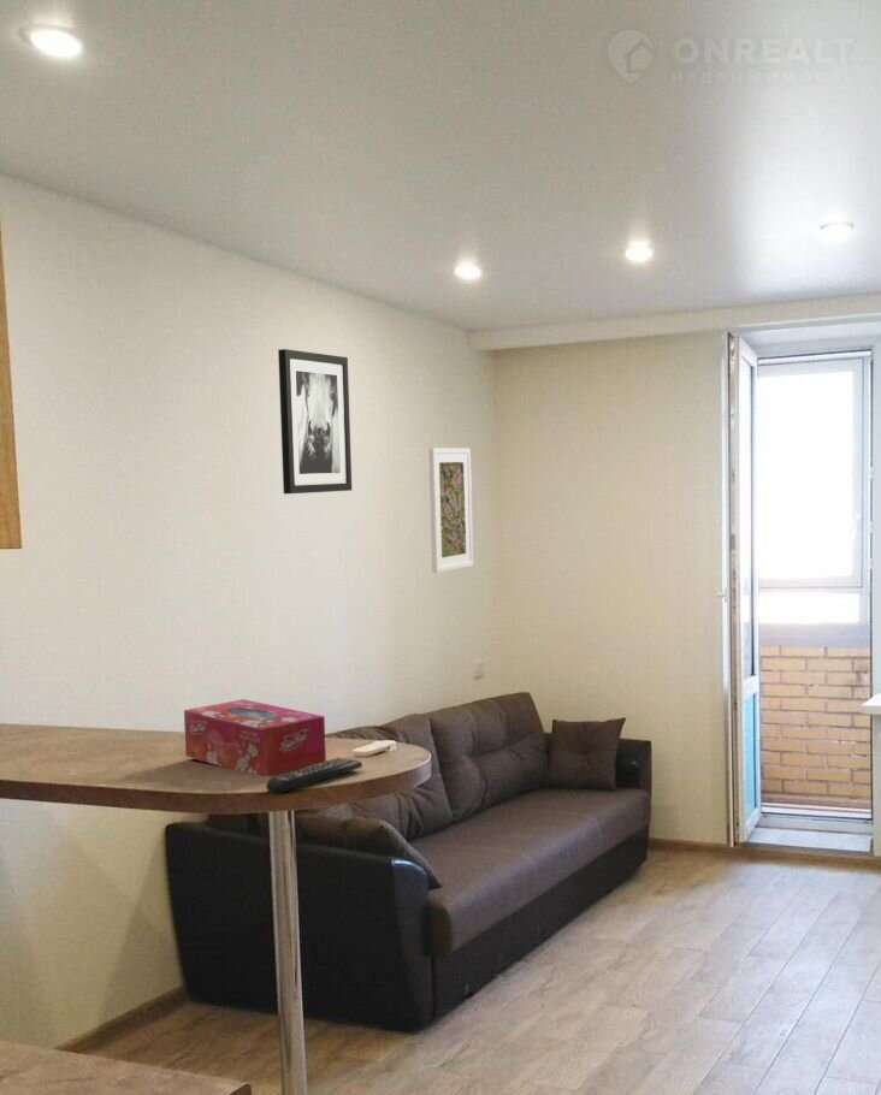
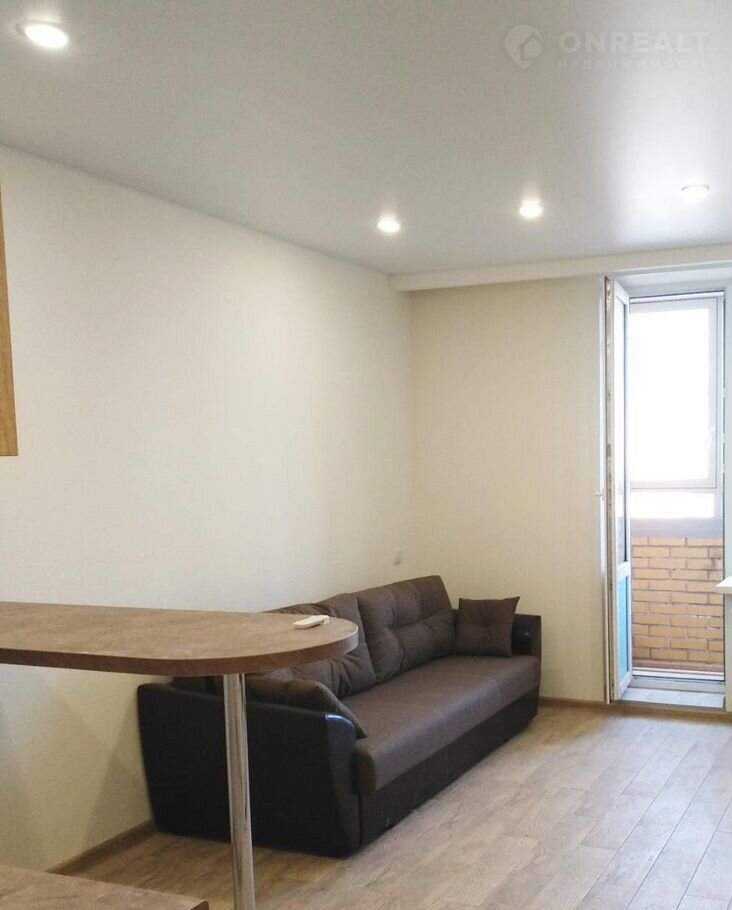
- remote control [265,756,363,794]
- wall art [277,348,353,495]
- tissue box [183,698,327,777]
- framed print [427,448,474,574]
